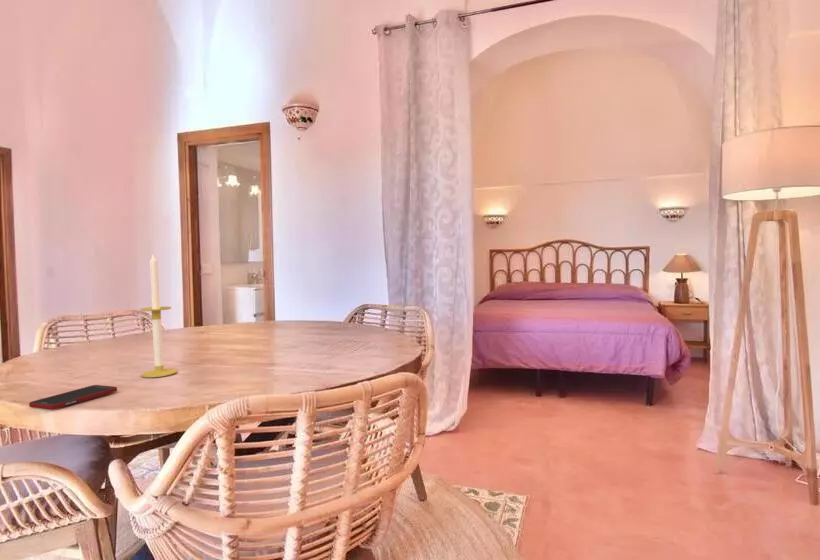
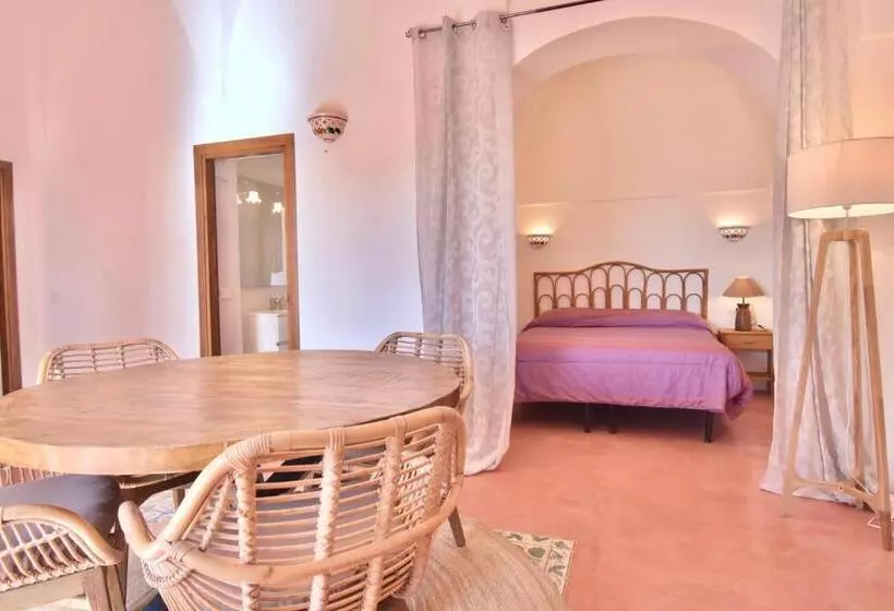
- candle [140,253,178,378]
- cell phone [28,384,118,410]
